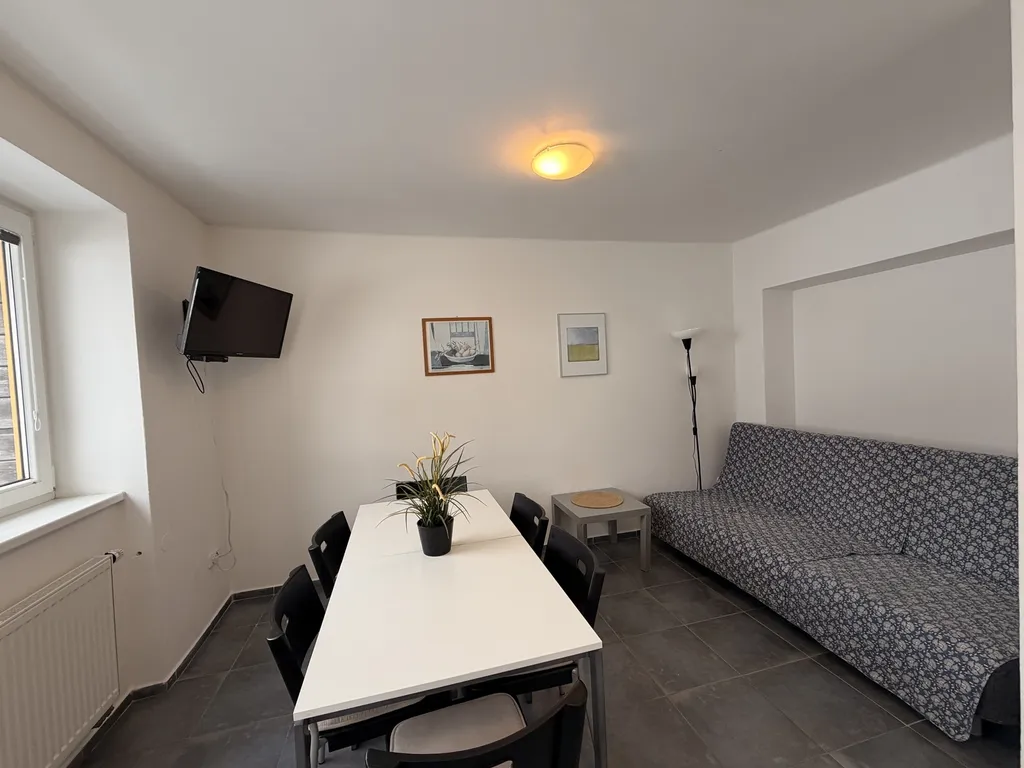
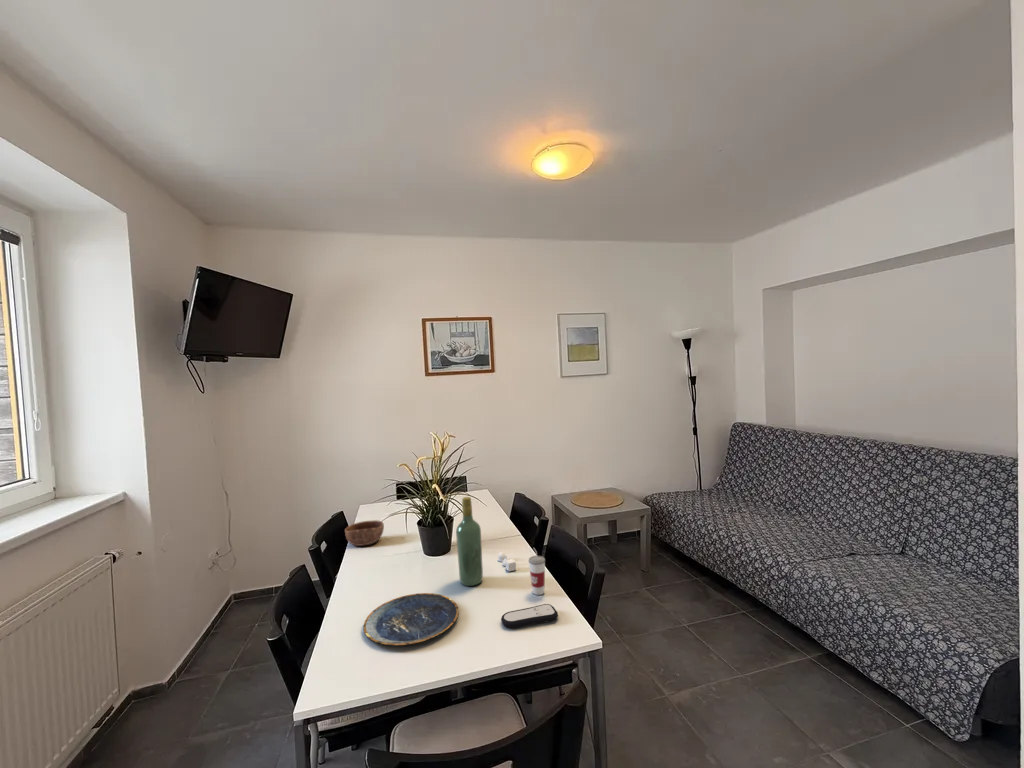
+ salt and pepper shaker set [497,551,517,572]
+ wine bottle [455,496,484,587]
+ remote control [500,603,559,629]
+ plate [363,592,460,647]
+ cup [528,547,546,596]
+ bowl [344,519,385,547]
